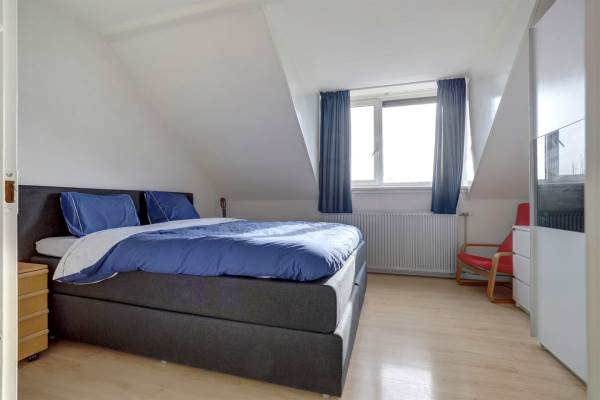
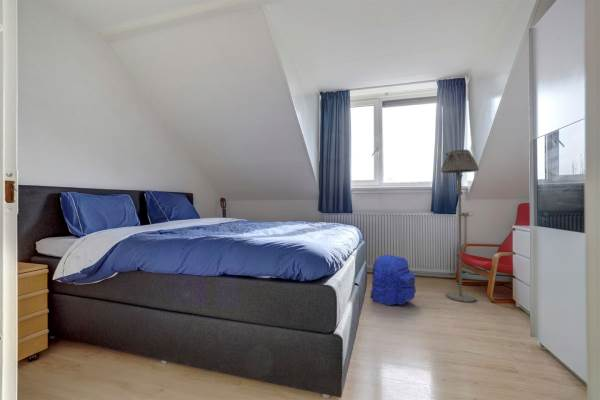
+ backpack [369,254,417,307]
+ floor lamp [440,149,480,303]
